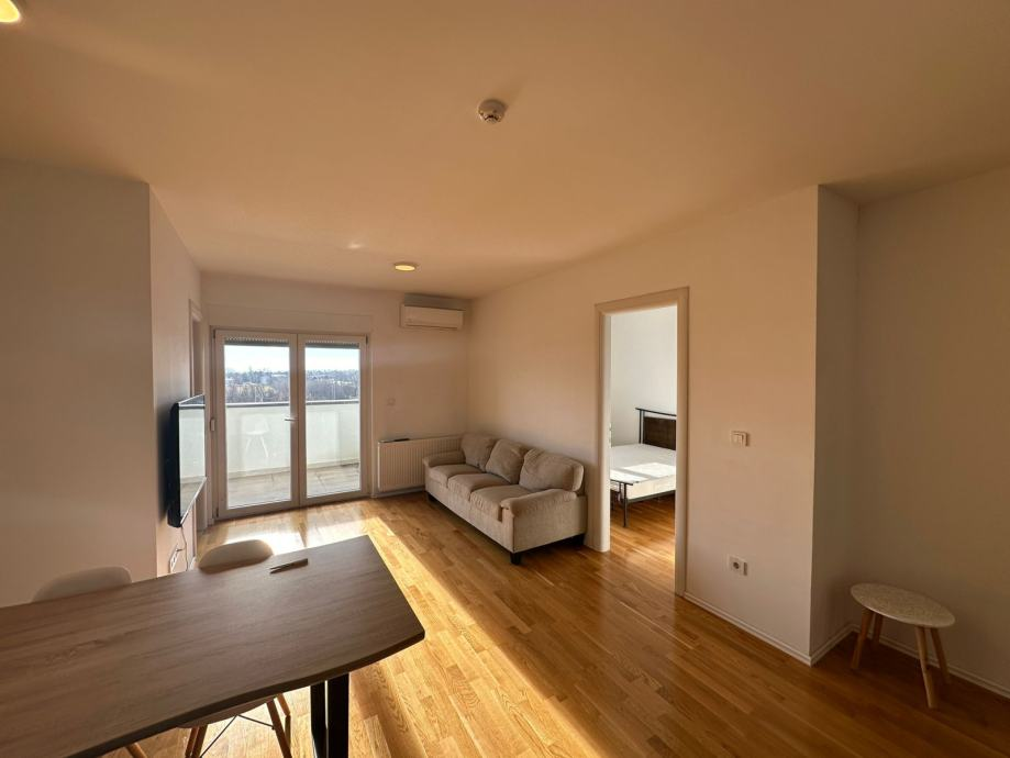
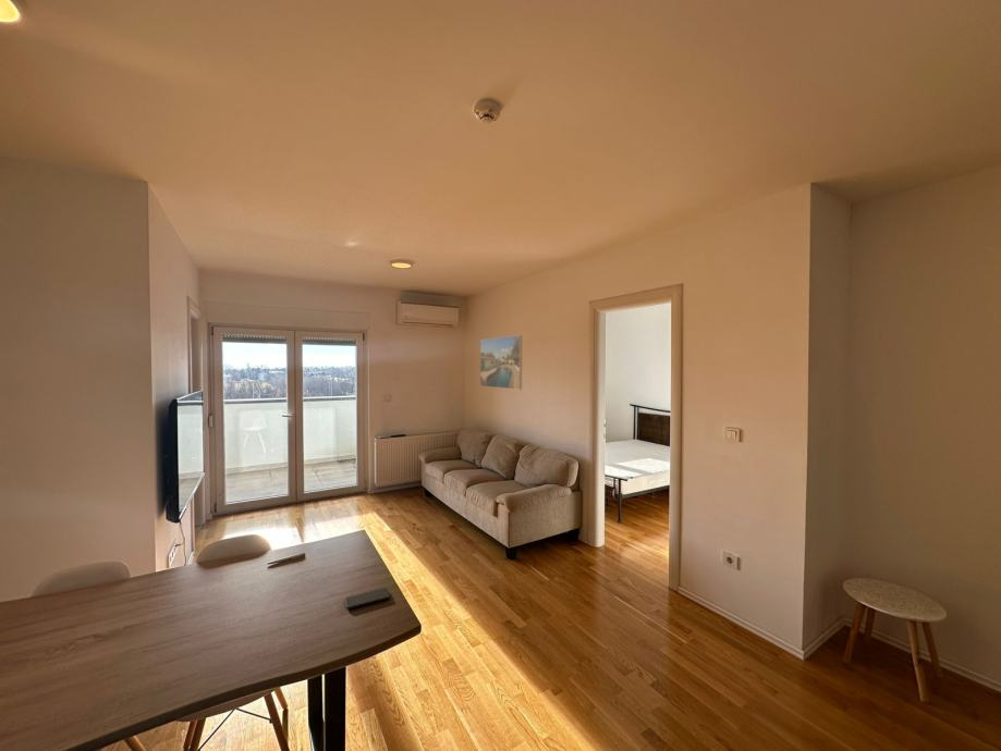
+ smartphone [343,587,391,611]
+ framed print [479,334,523,391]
